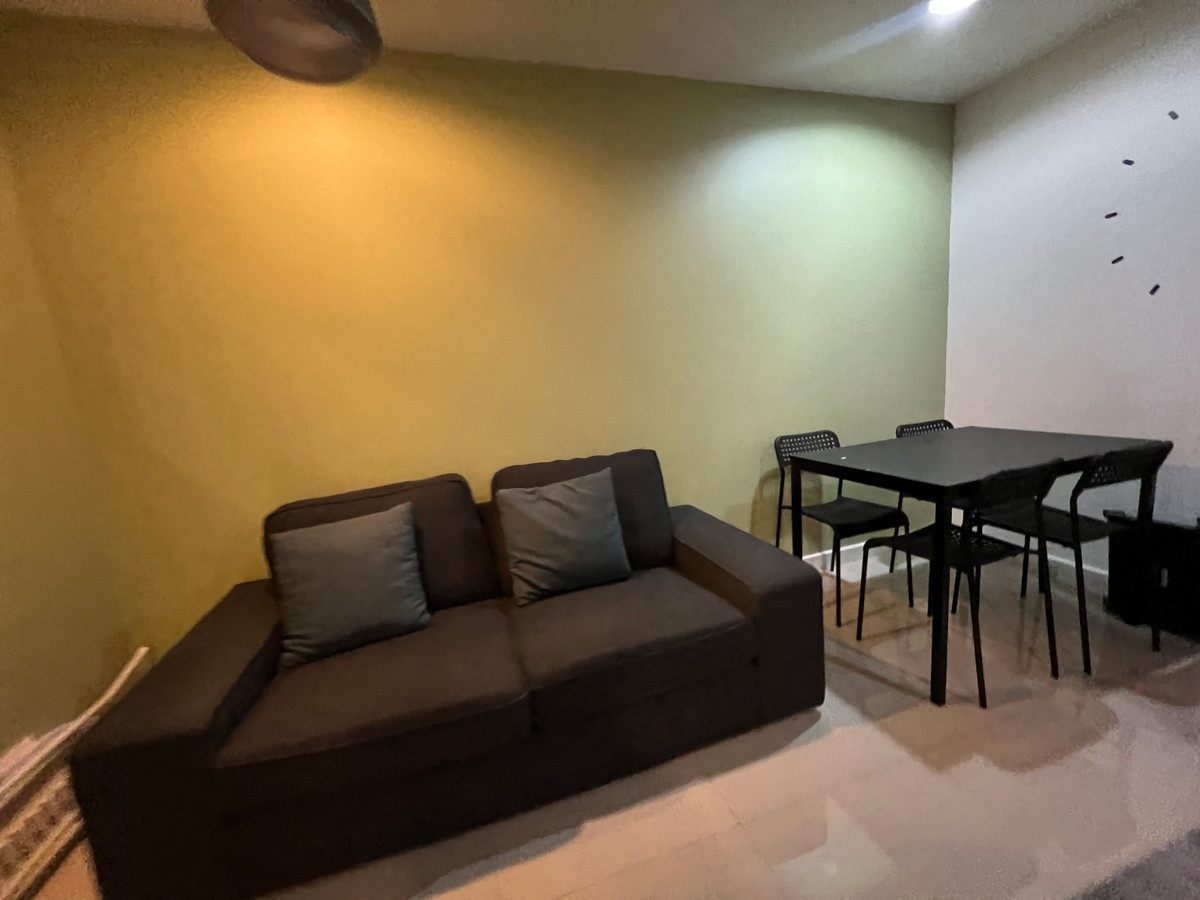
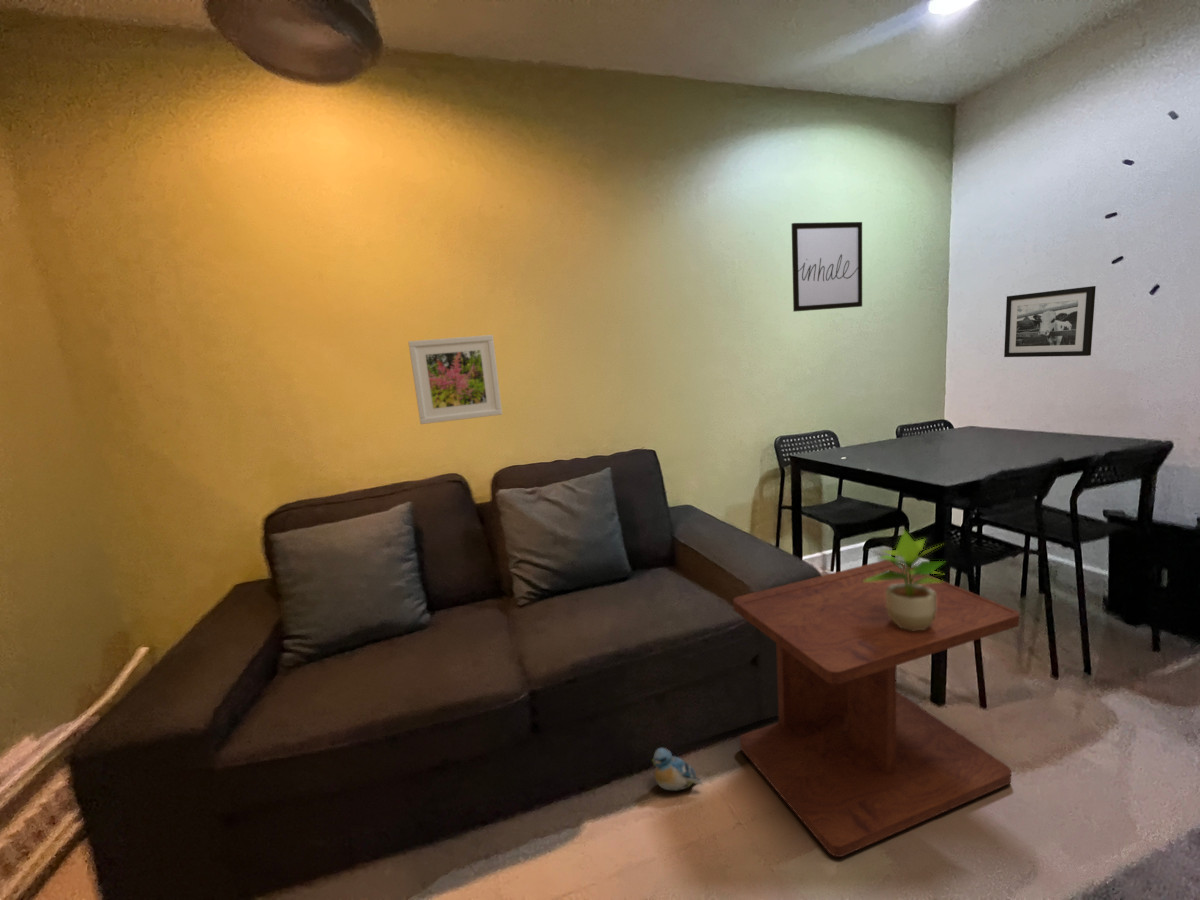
+ plush toy [651,747,704,791]
+ wall art [791,221,863,313]
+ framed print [407,334,503,425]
+ potted plant [862,528,946,631]
+ side table [732,559,1021,858]
+ picture frame [1003,285,1097,358]
